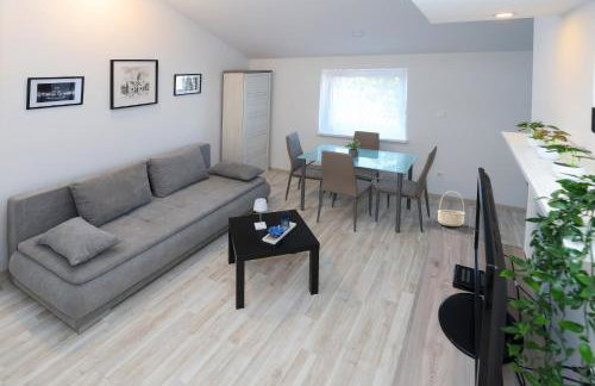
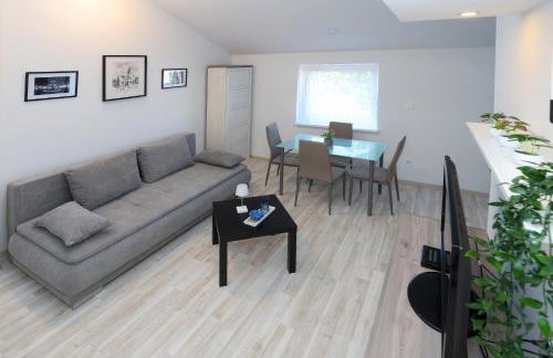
- basket [437,189,466,228]
